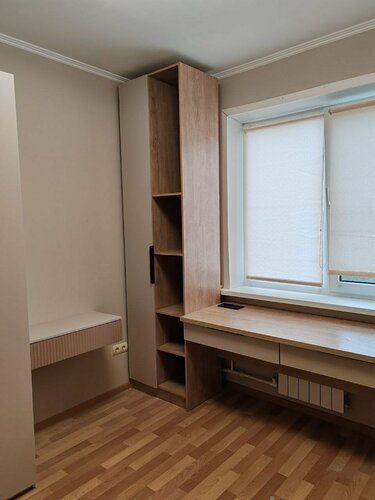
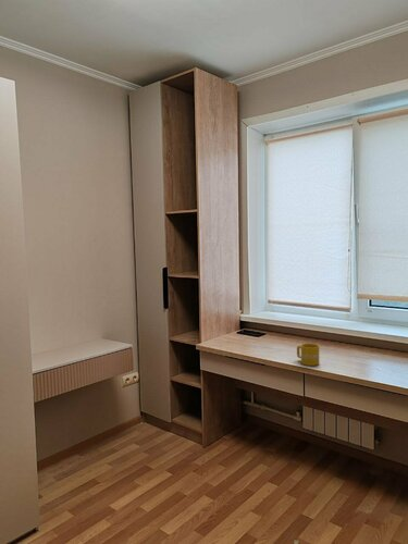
+ mug [296,343,320,367]
